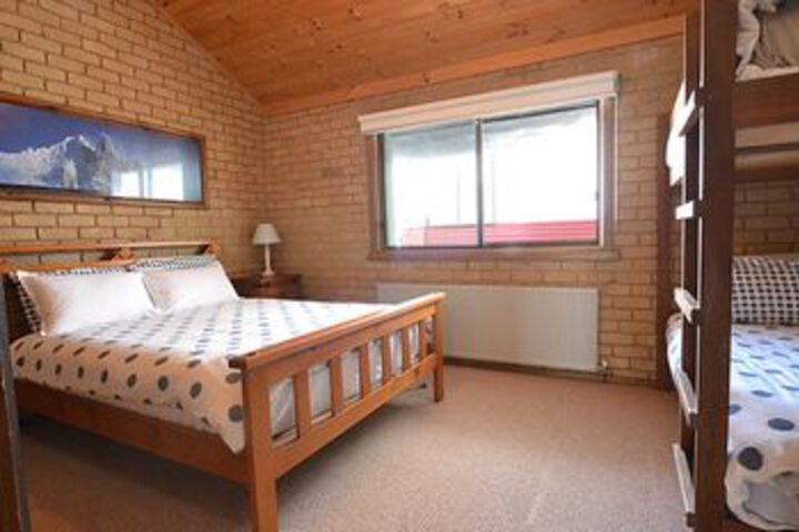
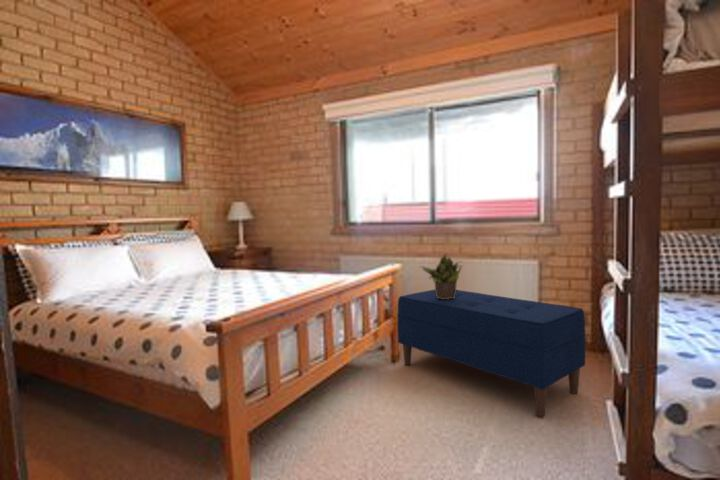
+ potted plant [419,253,464,299]
+ bench [396,289,587,417]
